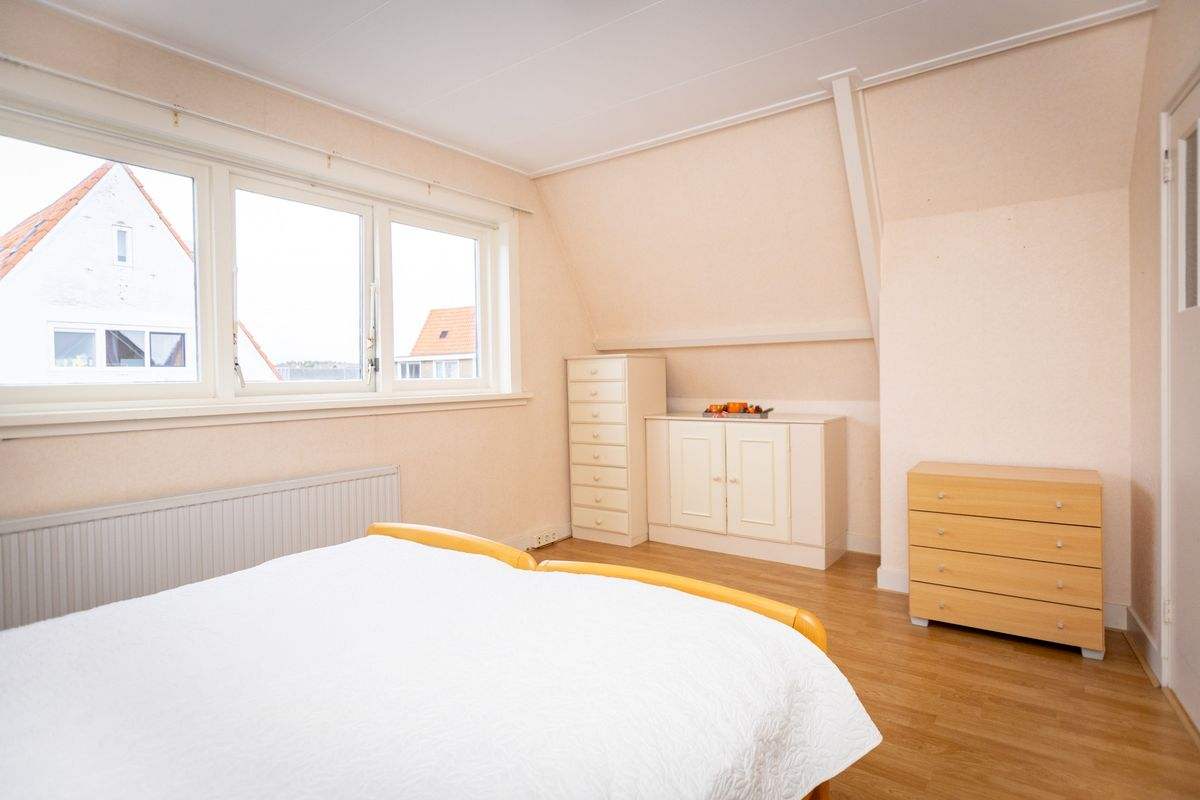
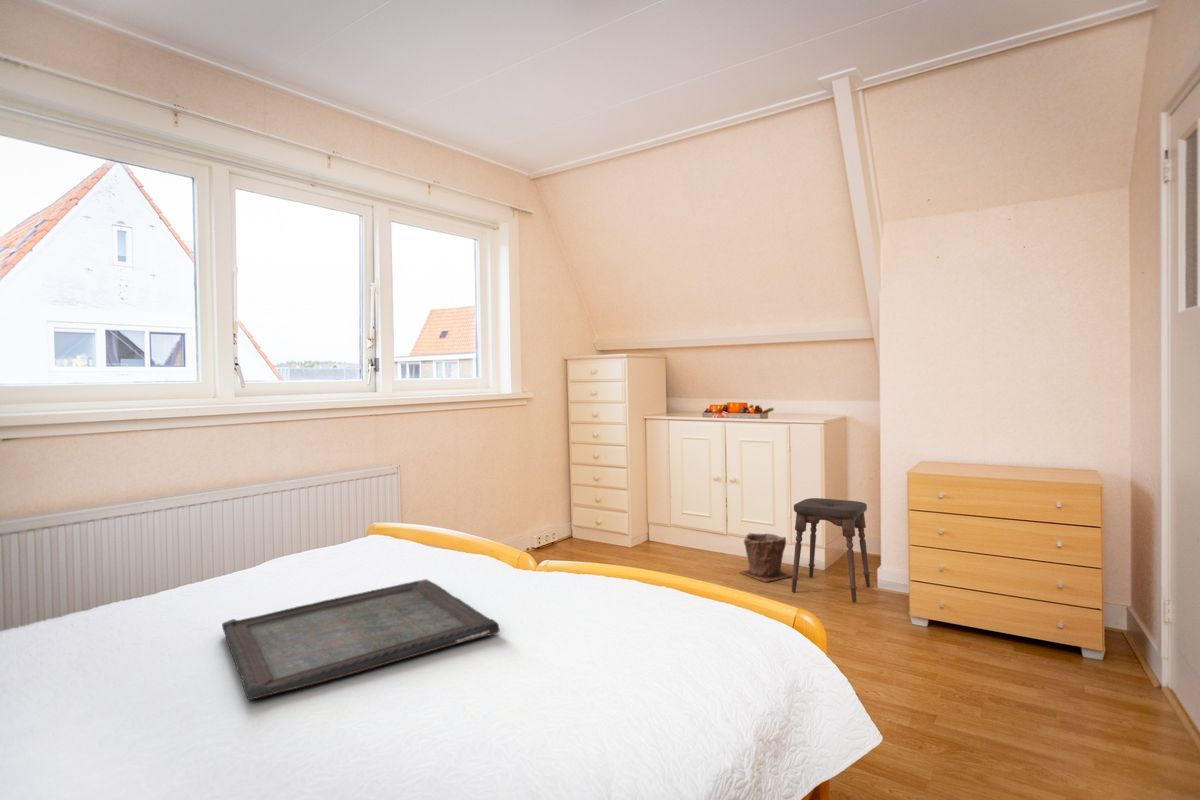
+ plant pot [739,532,793,583]
+ serving tray [221,578,501,701]
+ stool [791,497,871,603]
